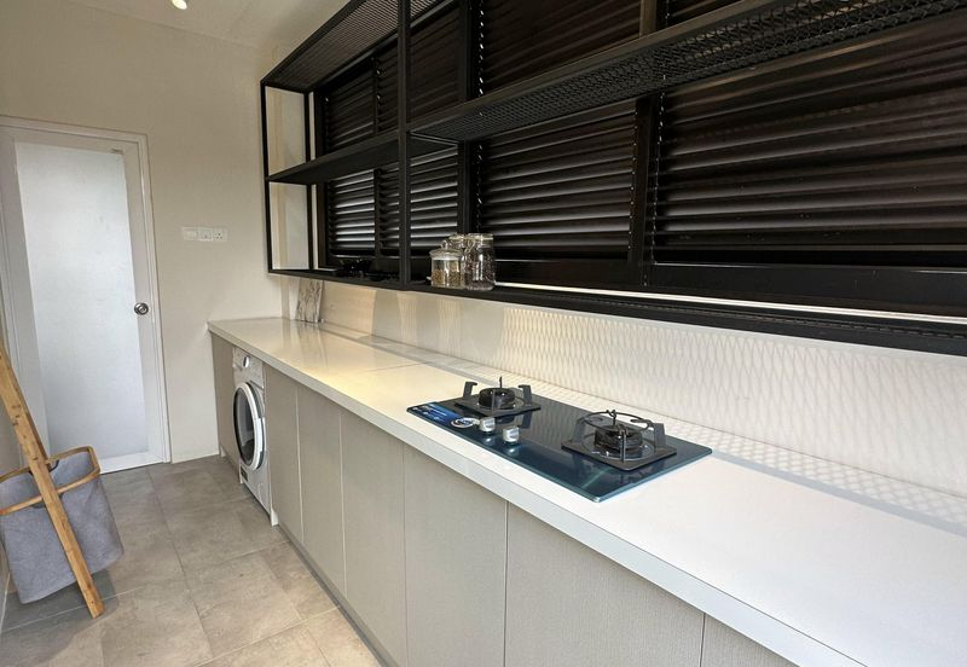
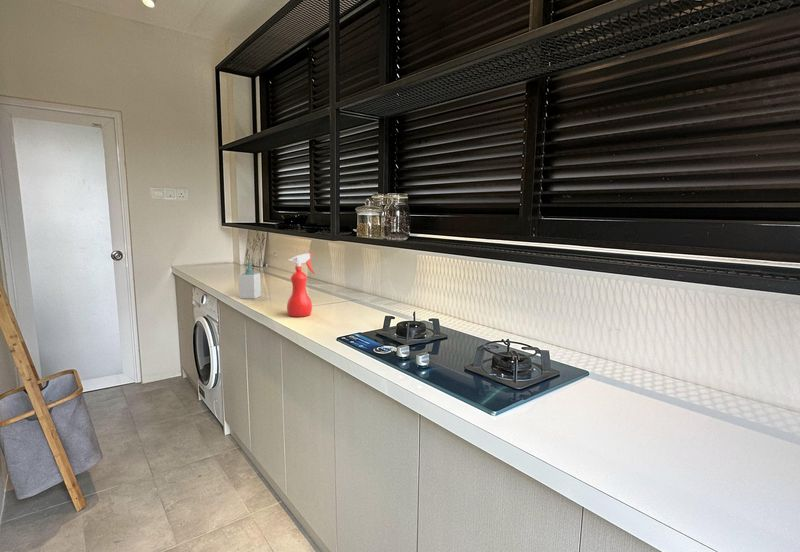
+ spray bottle [286,252,316,318]
+ soap bottle [237,261,262,300]
